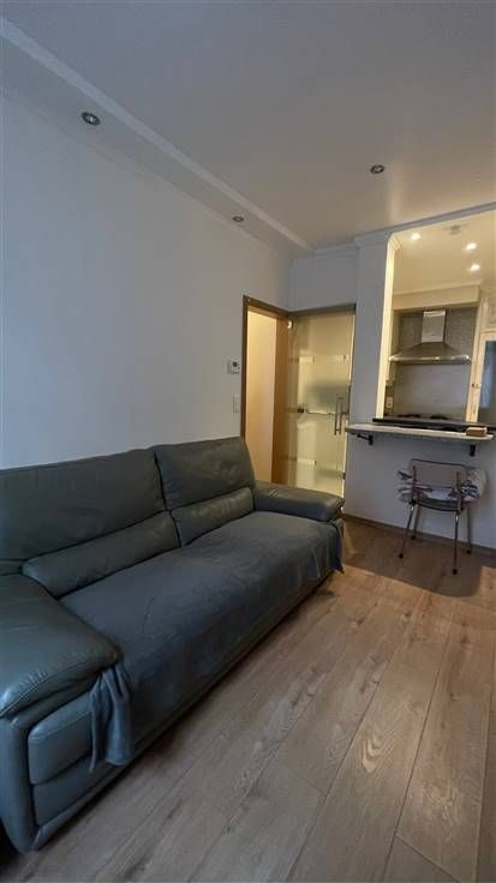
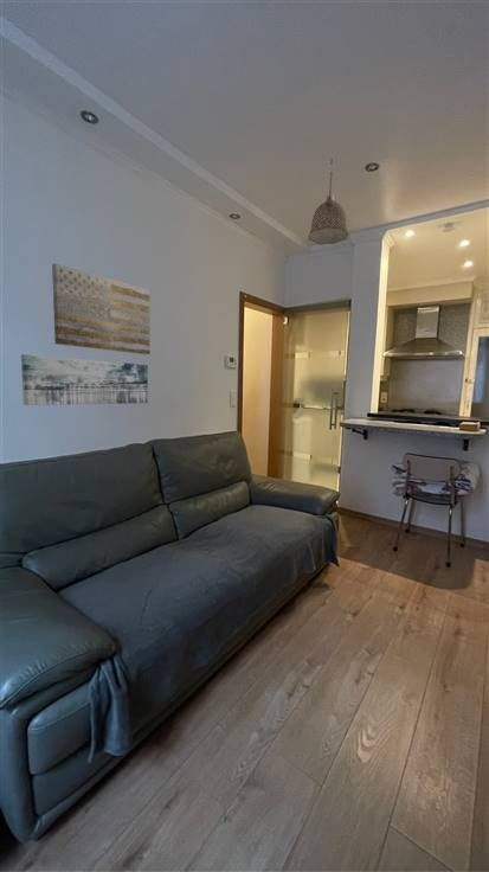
+ wall art [51,262,152,355]
+ pendant lamp [308,156,349,245]
+ wall art [20,353,149,406]
